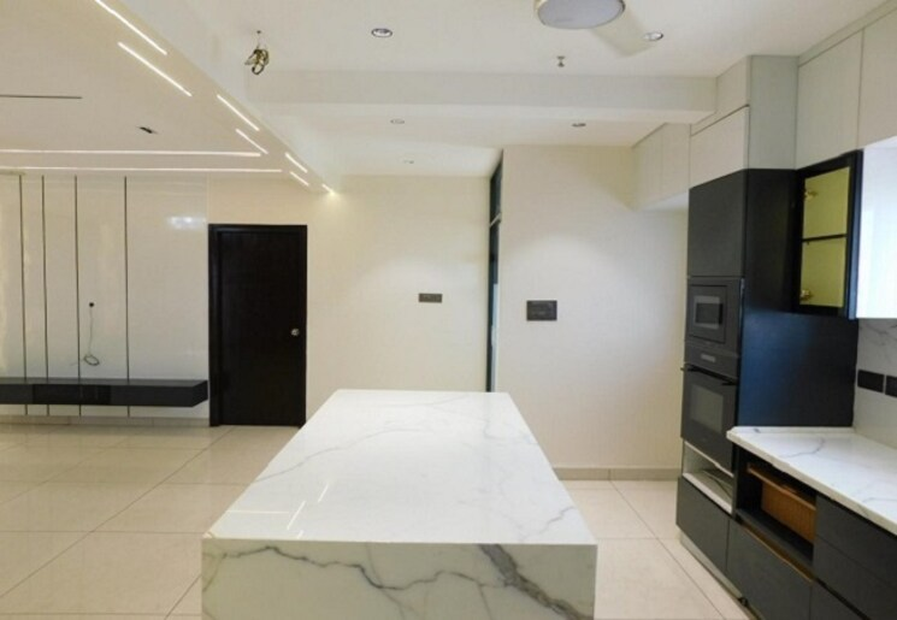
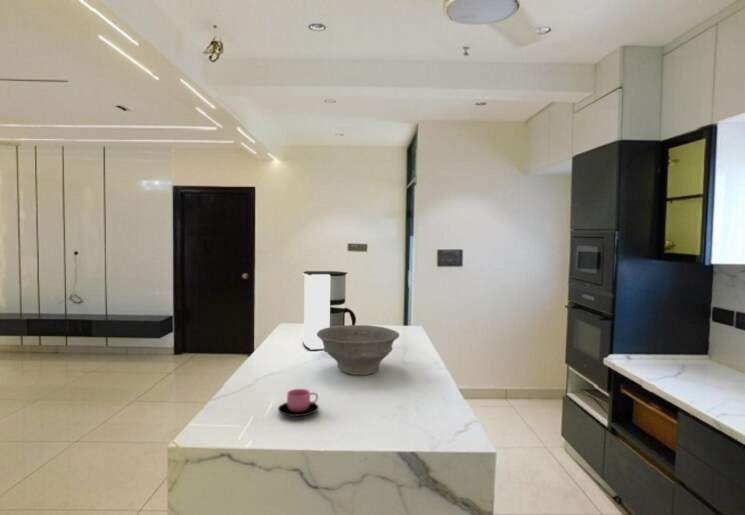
+ cup [277,388,320,417]
+ coffee maker [302,270,357,351]
+ bowl [317,324,400,376]
